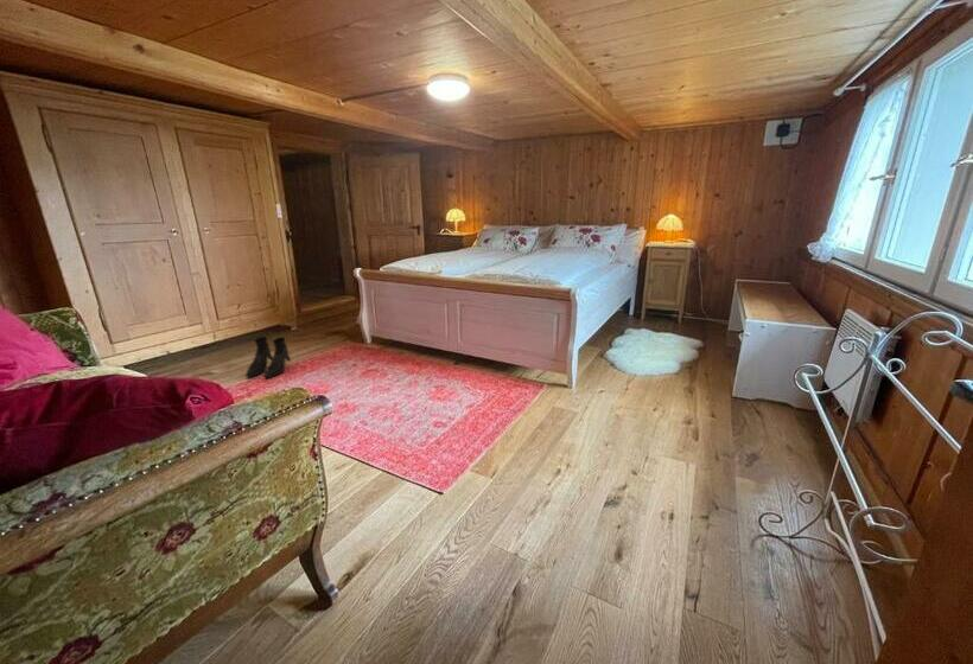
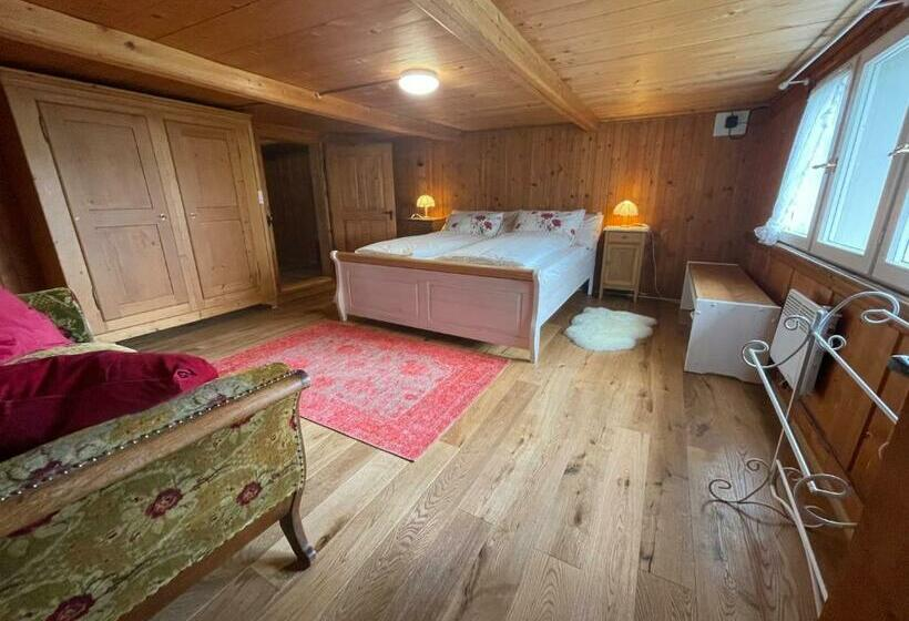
- boots [244,336,292,381]
